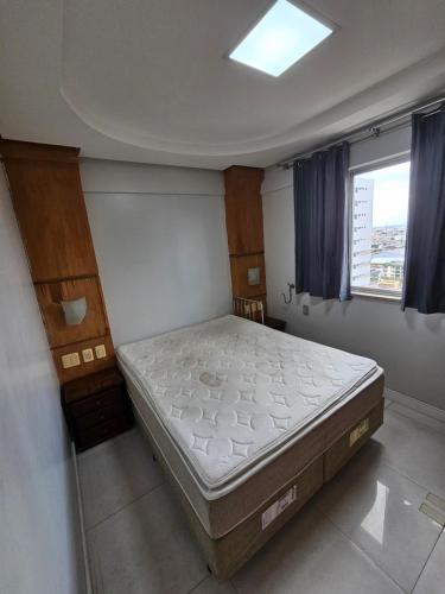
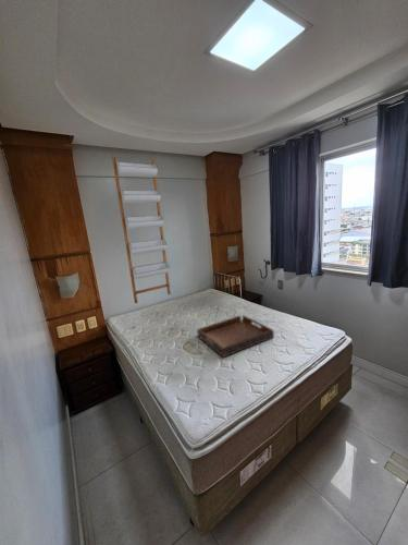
+ shelf [111,155,172,304]
+ serving tray [196,314,275,359]
